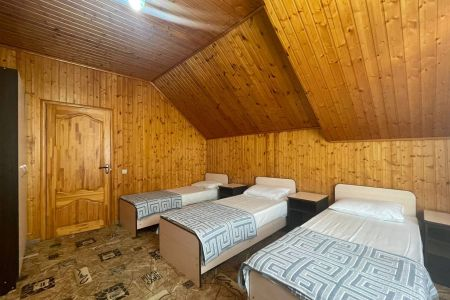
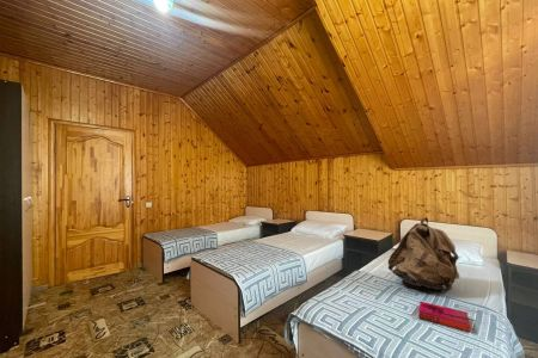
+ backpack [387,217,460,294]
+ hardback book [417,300,472,333]
